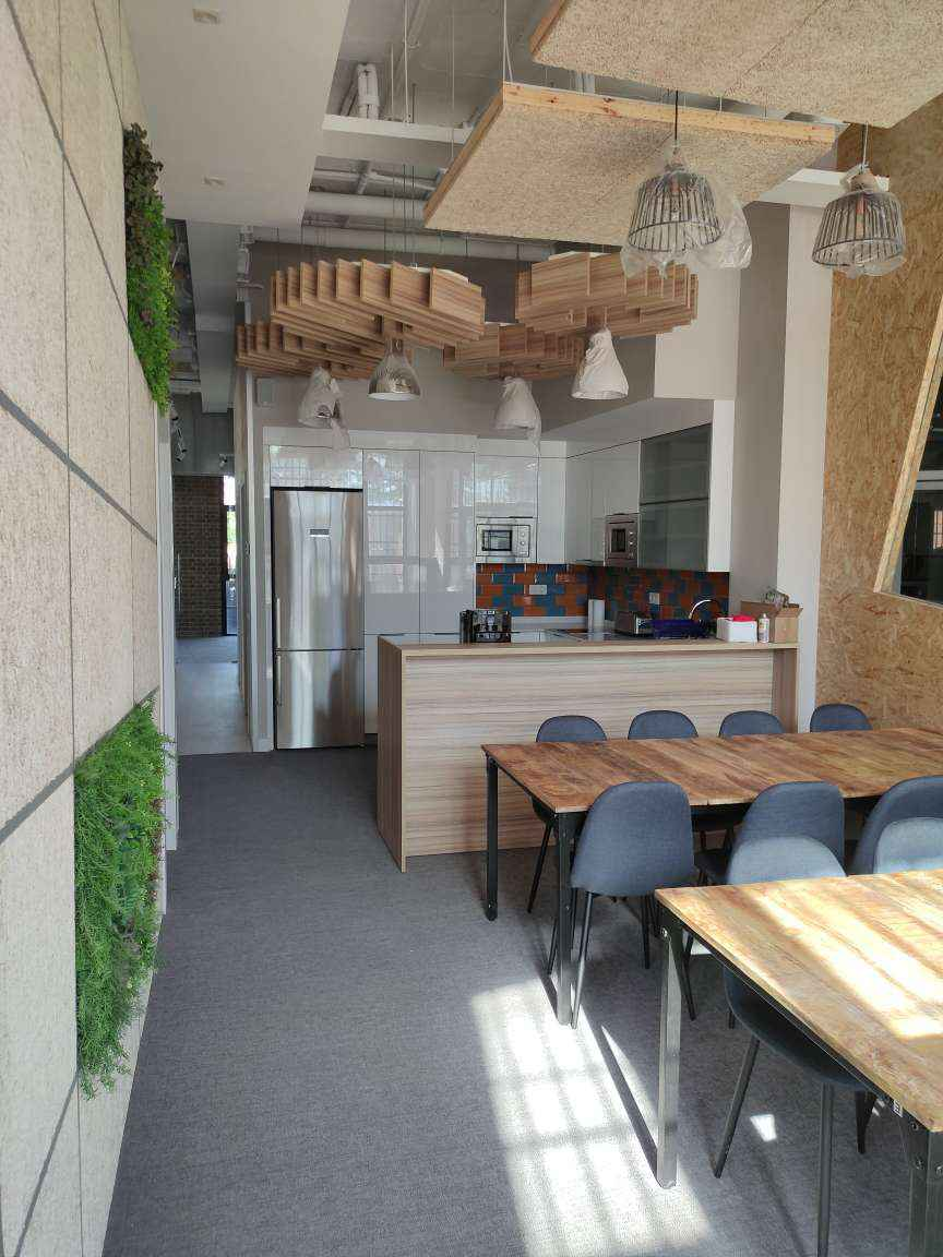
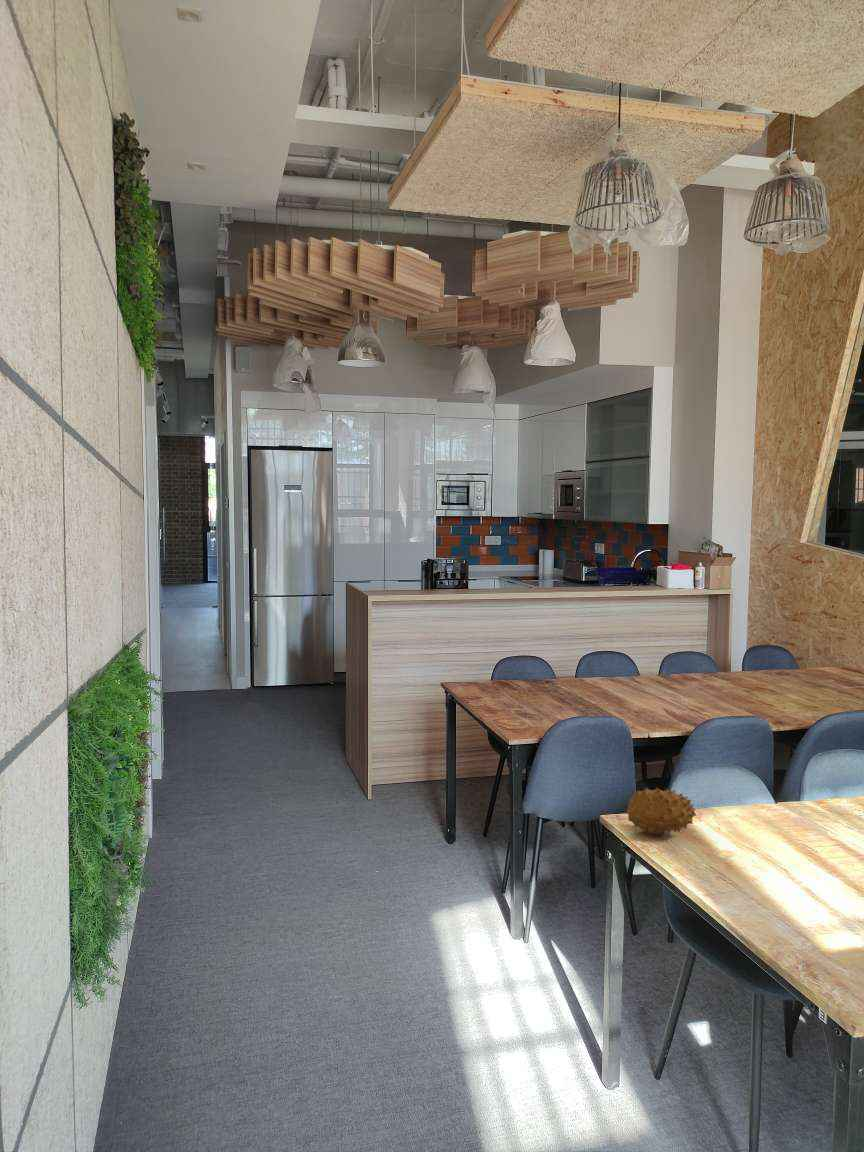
+ fruit [625,786,697,835]
